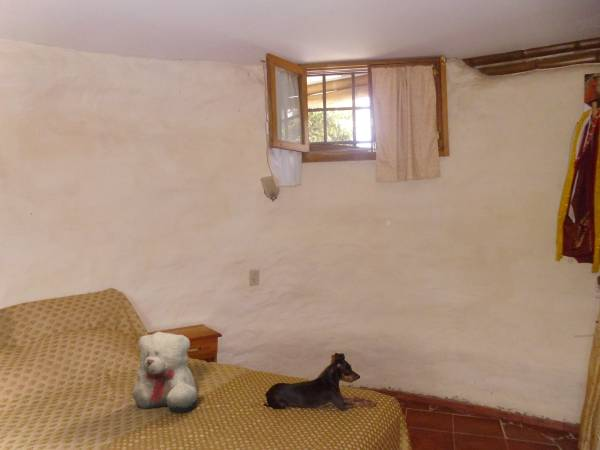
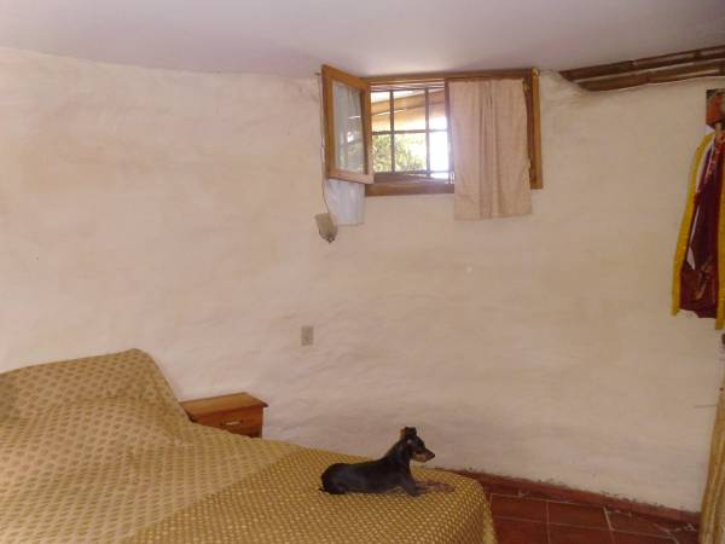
- teddy bear [131,331,198,414]
